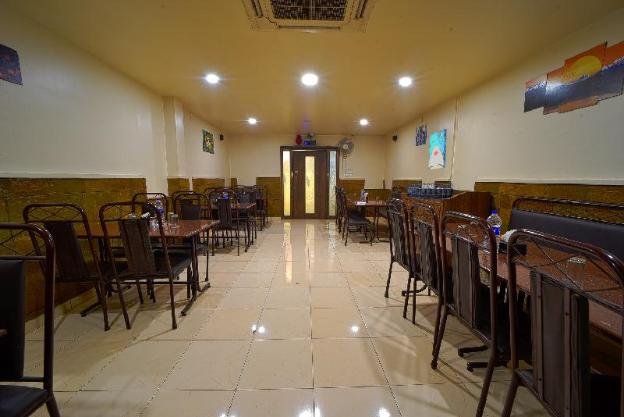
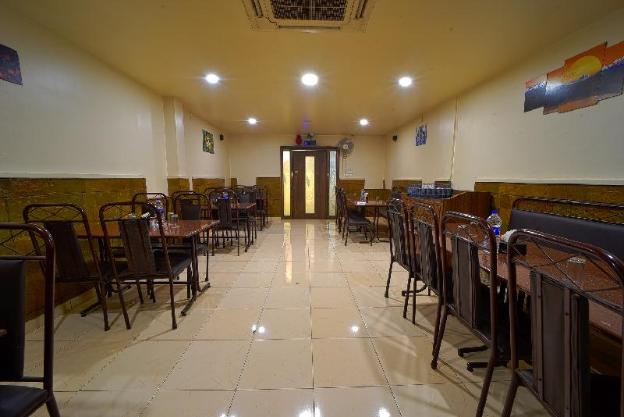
- wall art [428,128,448,170]
